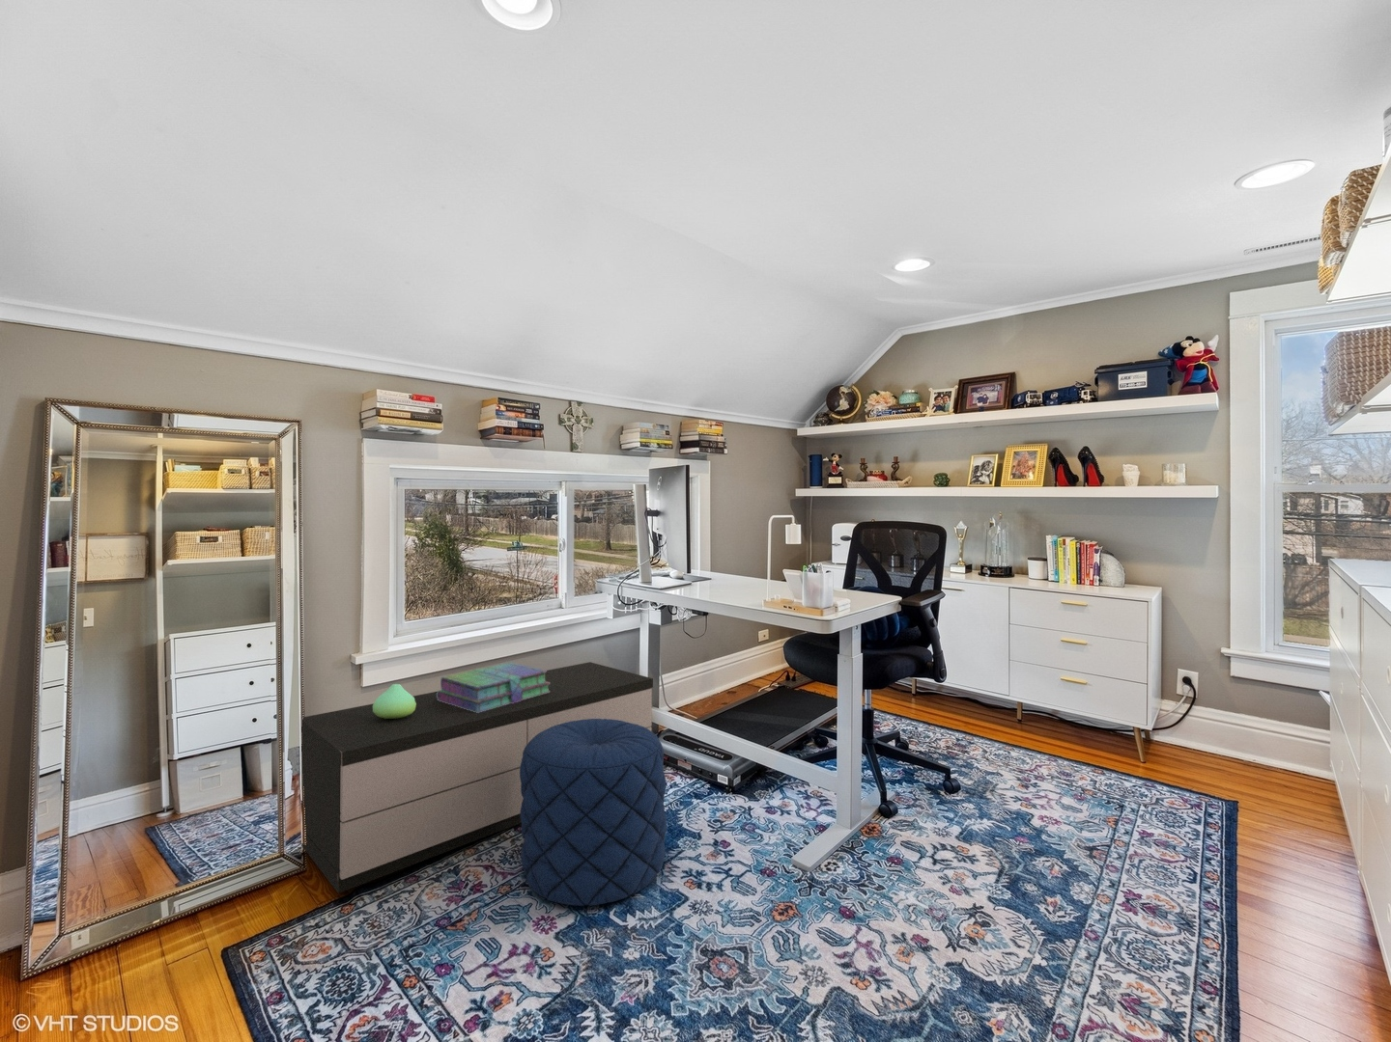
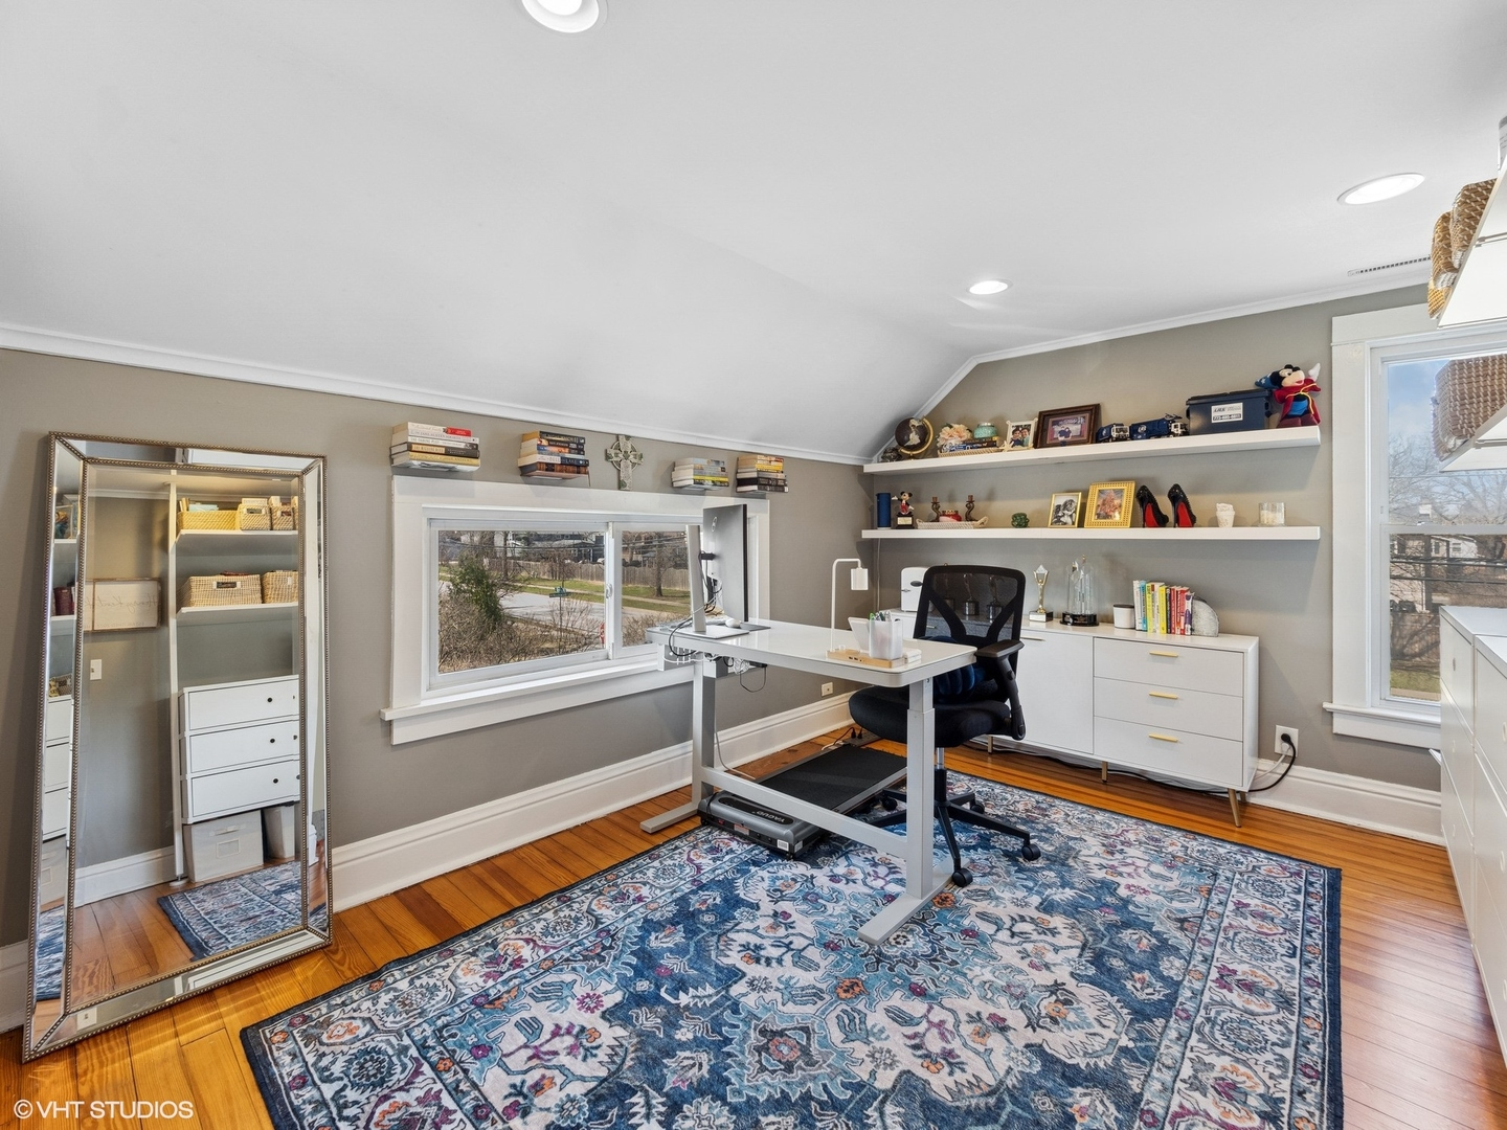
- pouf [519,719,667,907]
- storage bench [301,661,654,894]
- stack of books [437,662,550,713]
- plush toy [372,683,416,719]
